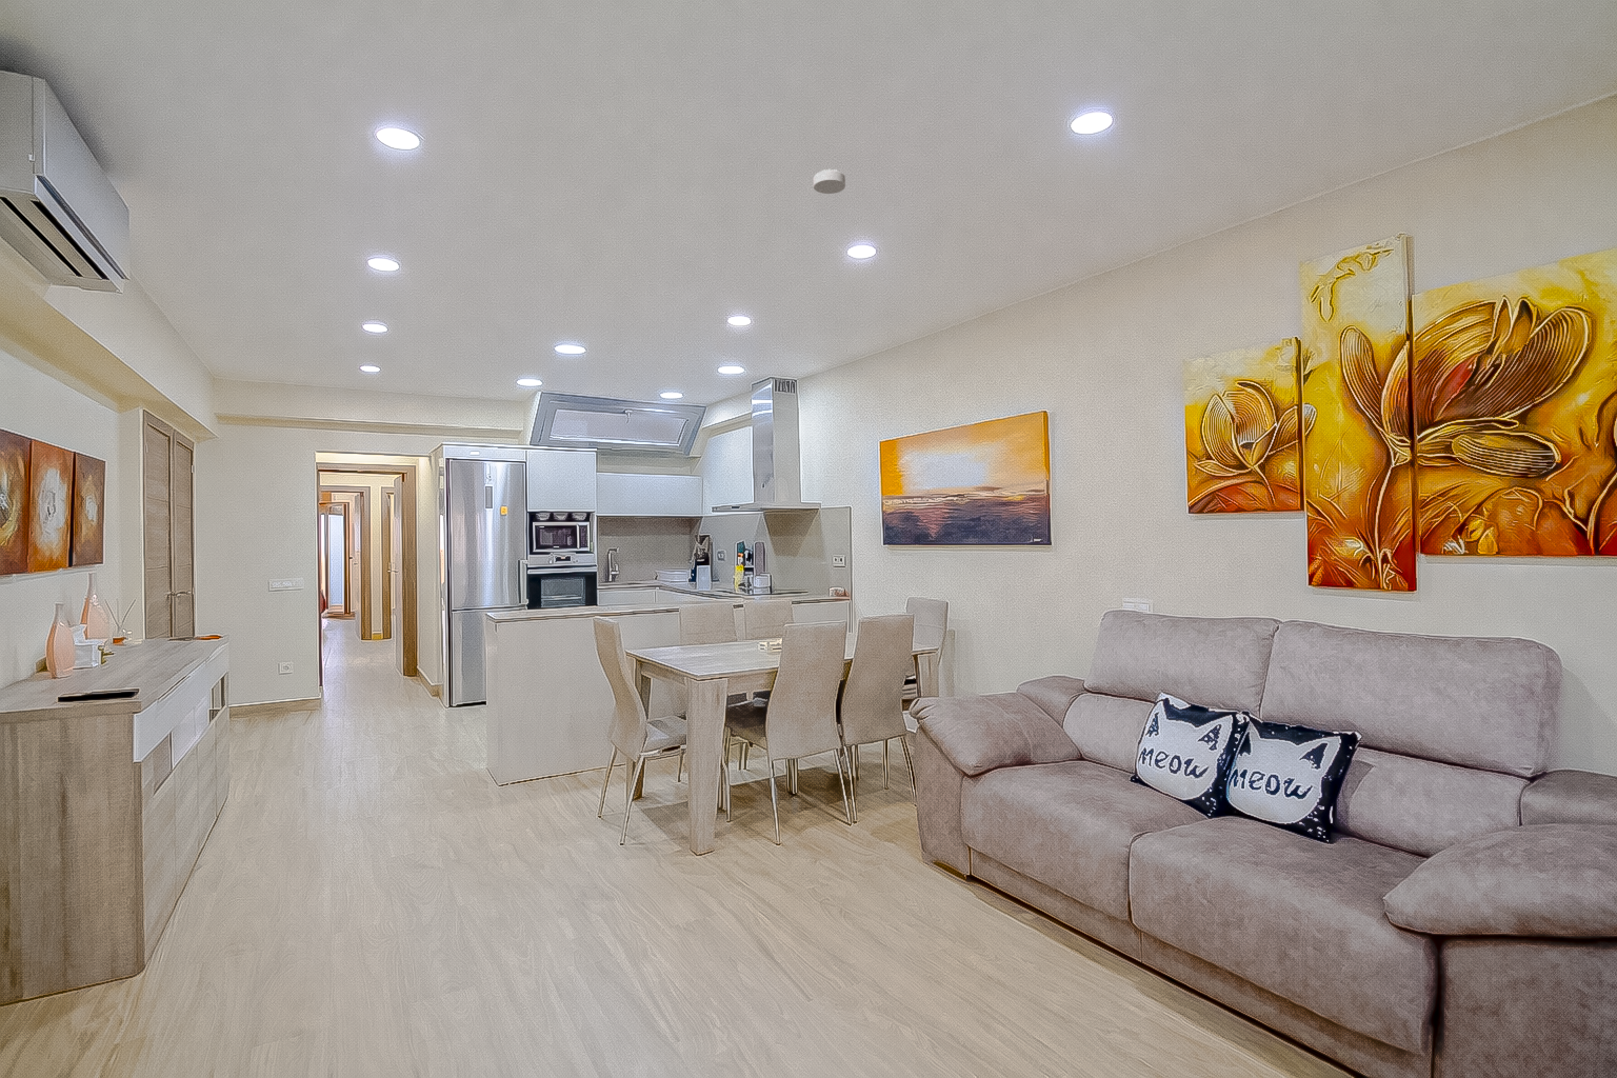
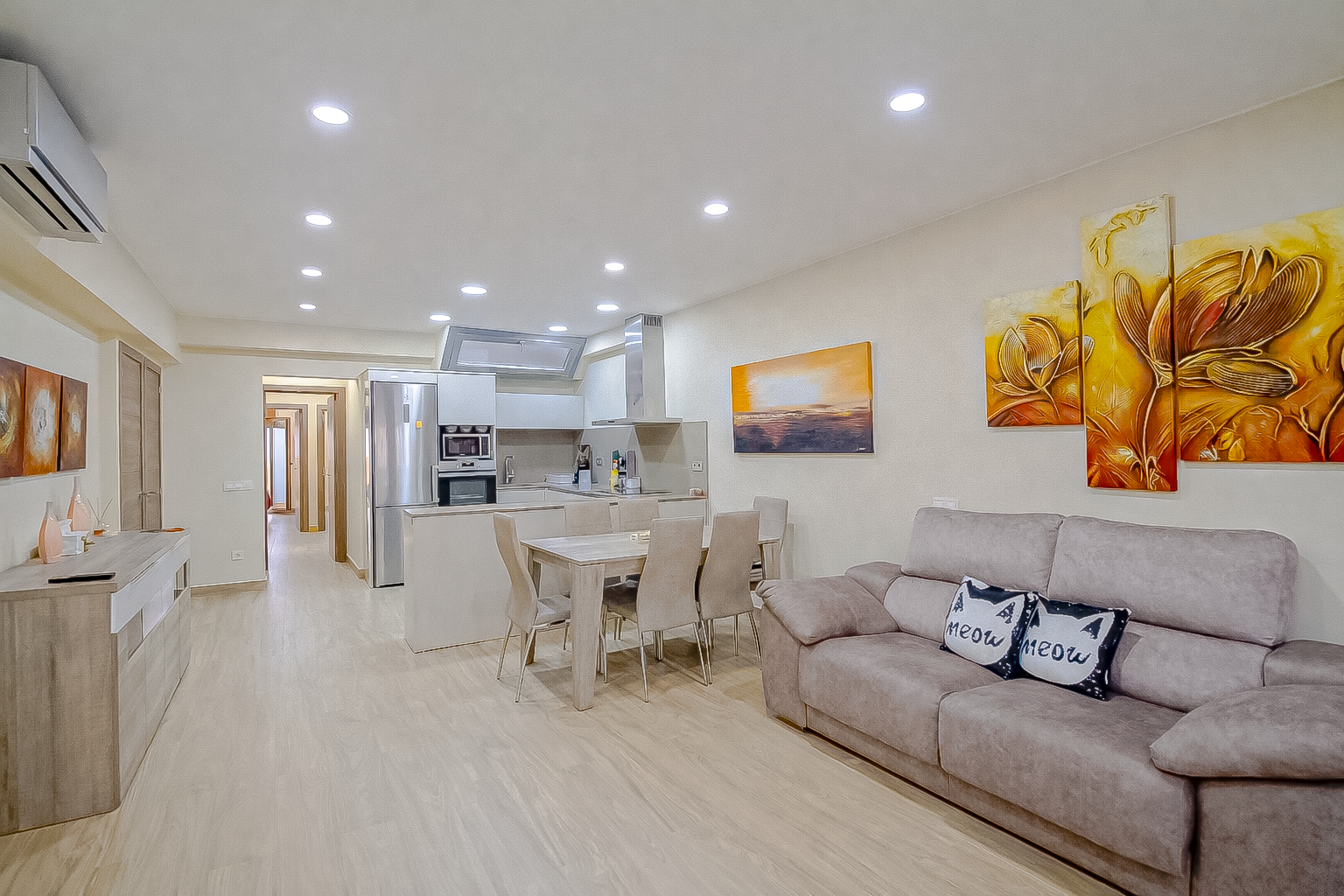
- smoke detector [813,167,847,195]
